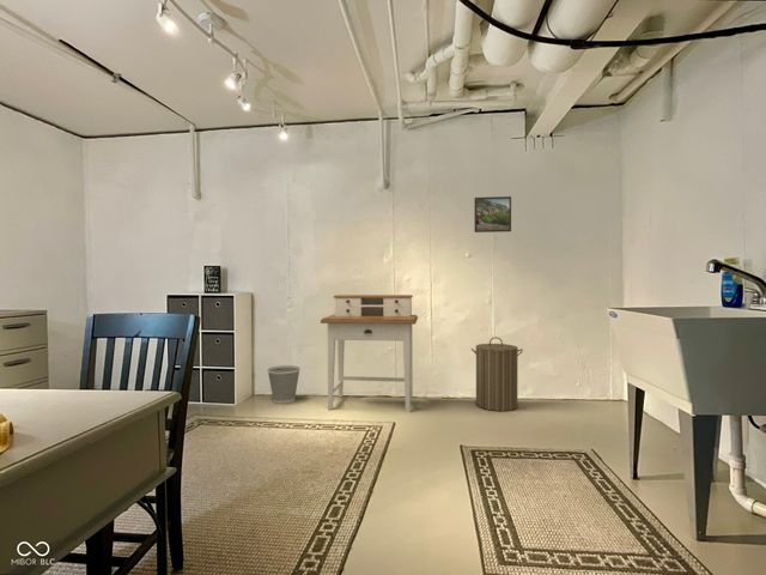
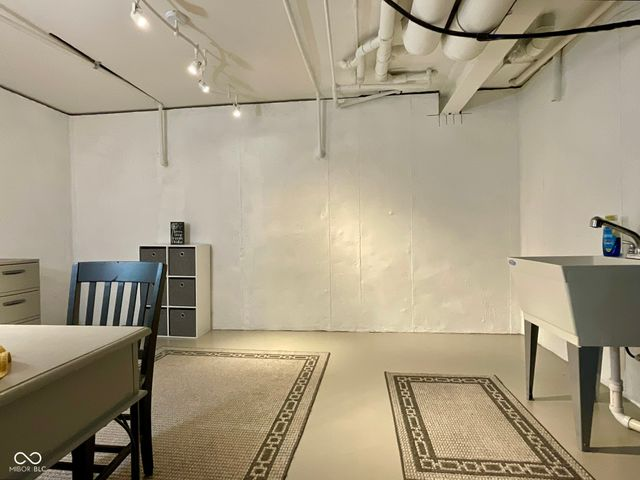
- wastebasket [266,364,302,405]
- laundry hamper [470,335,524,412]
- desk [320,293,419,413]
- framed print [473,195,512,234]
